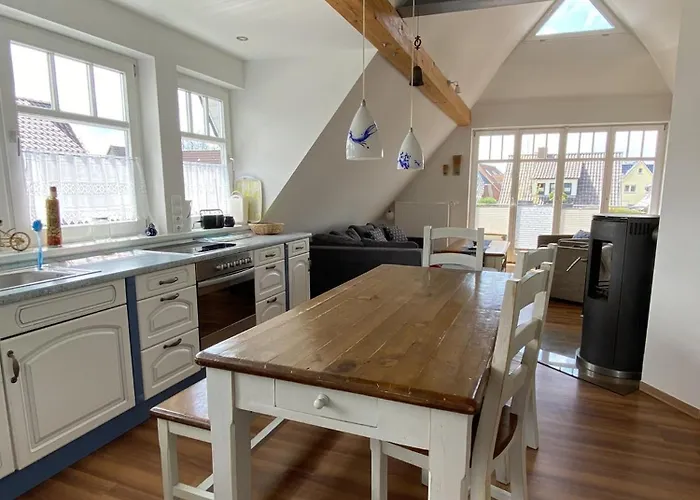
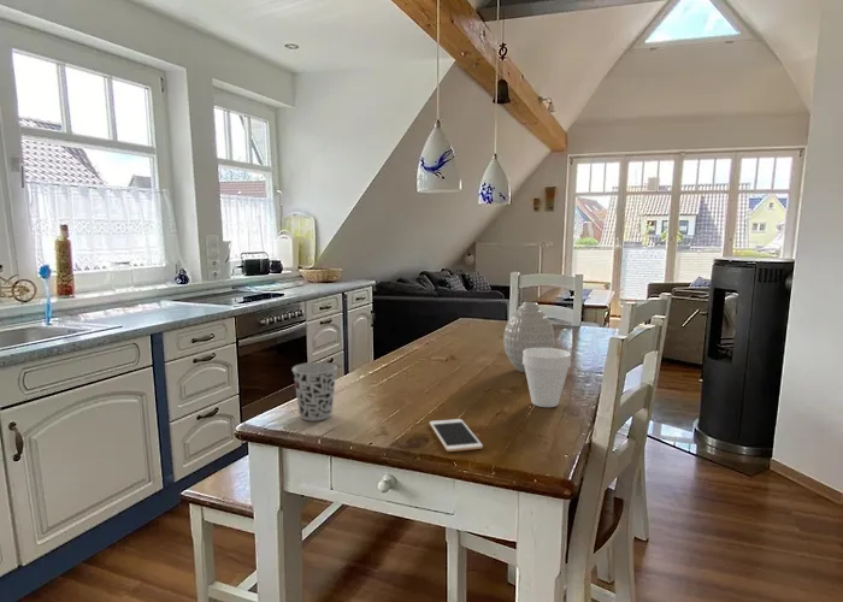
+ cell phone [429,418,484,453]
+ cup [291,361,338,421]
+ vase [502,301,556,373]
+ cup [523,347,572,408]
